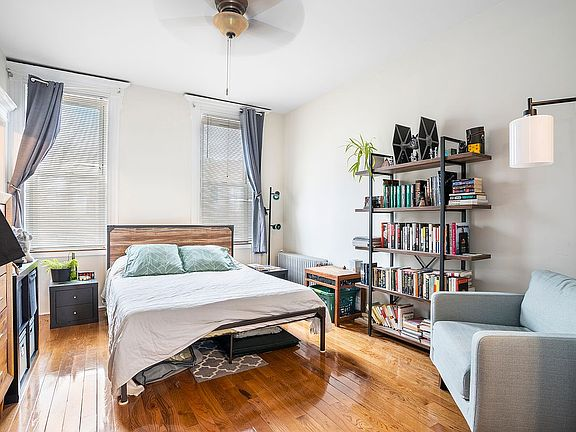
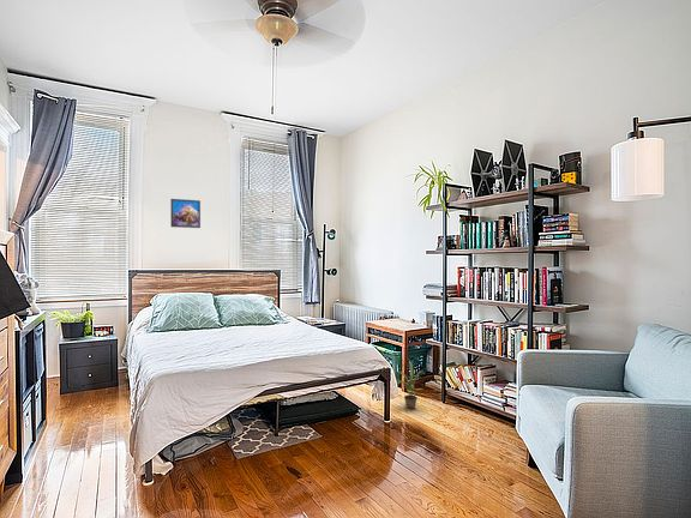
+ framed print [169,198,202,229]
+ potted plant [396,360,425,410]
